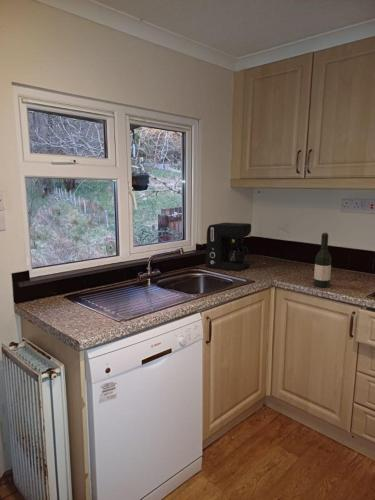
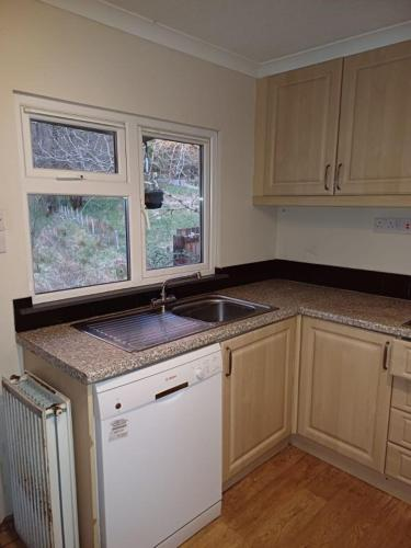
- wine bottle [313,232,333,289]
- coffee maker [205,222,252,272]
